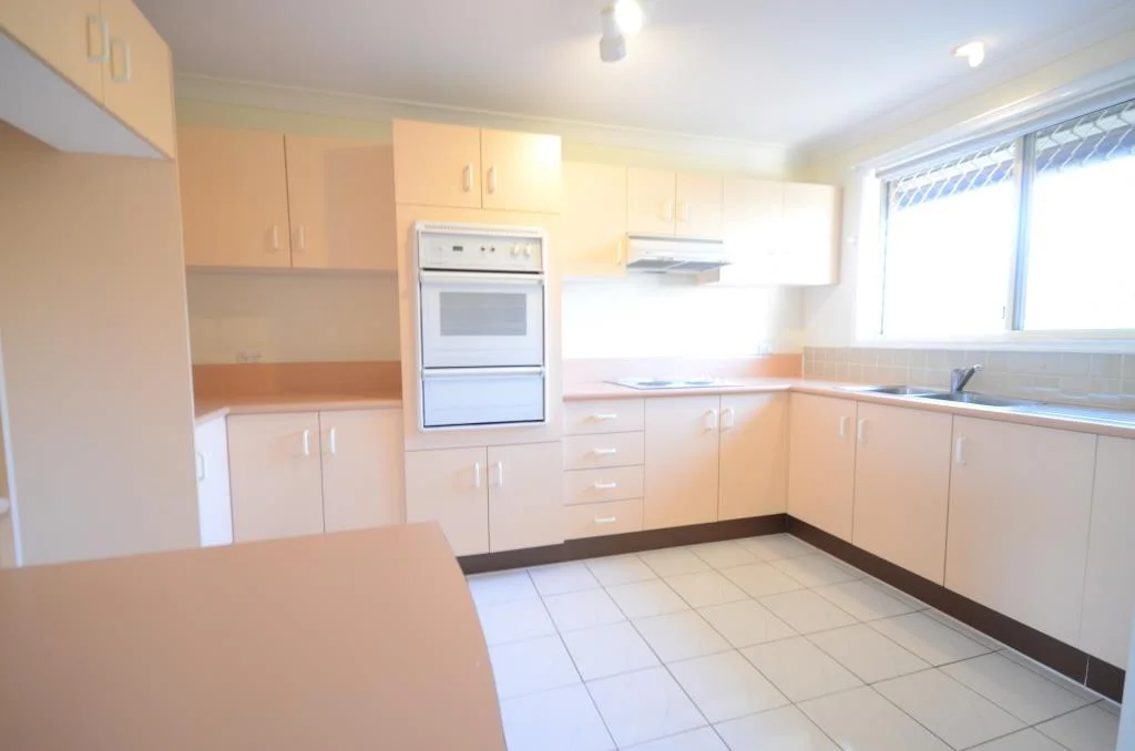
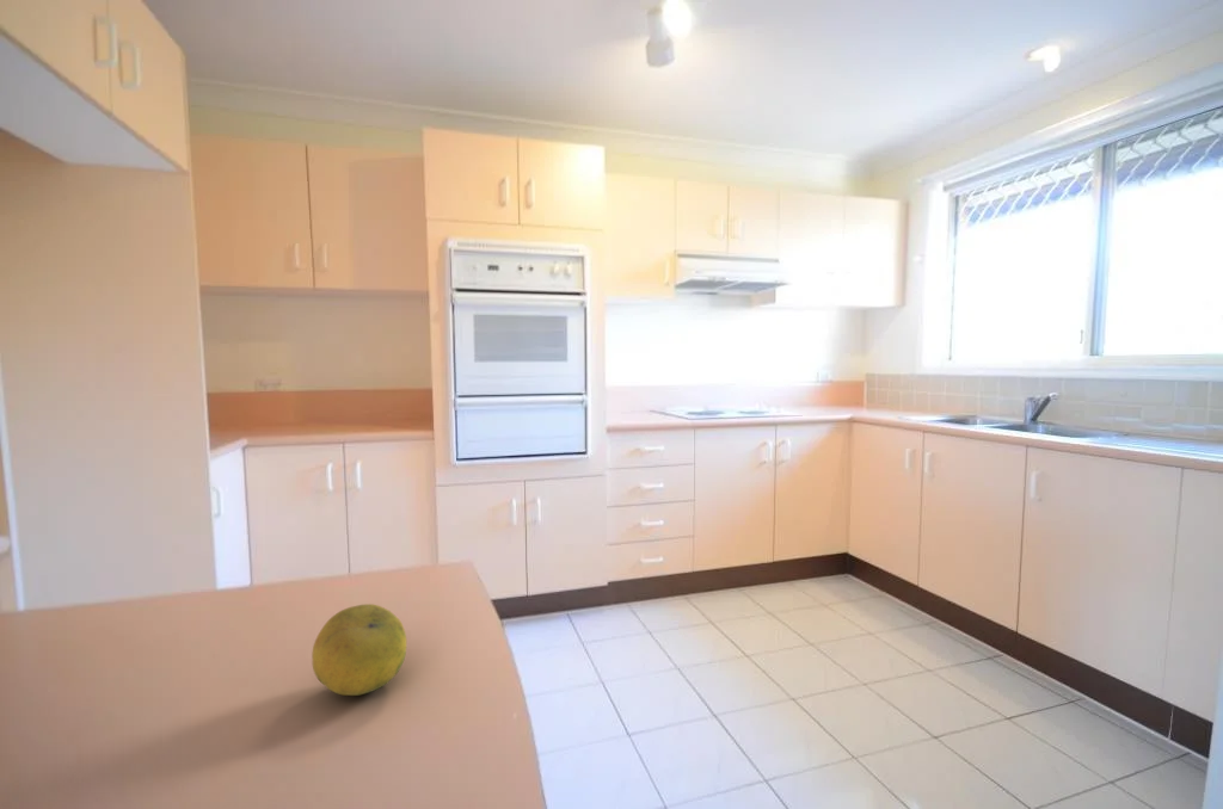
+ fruit [311,603,407,697]
